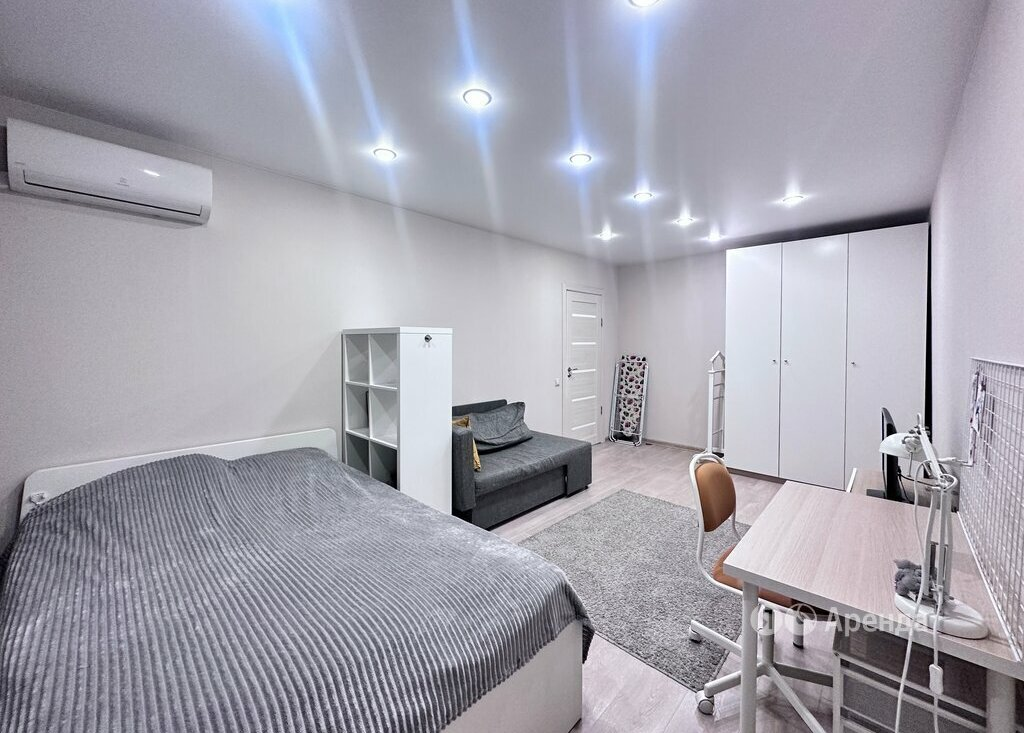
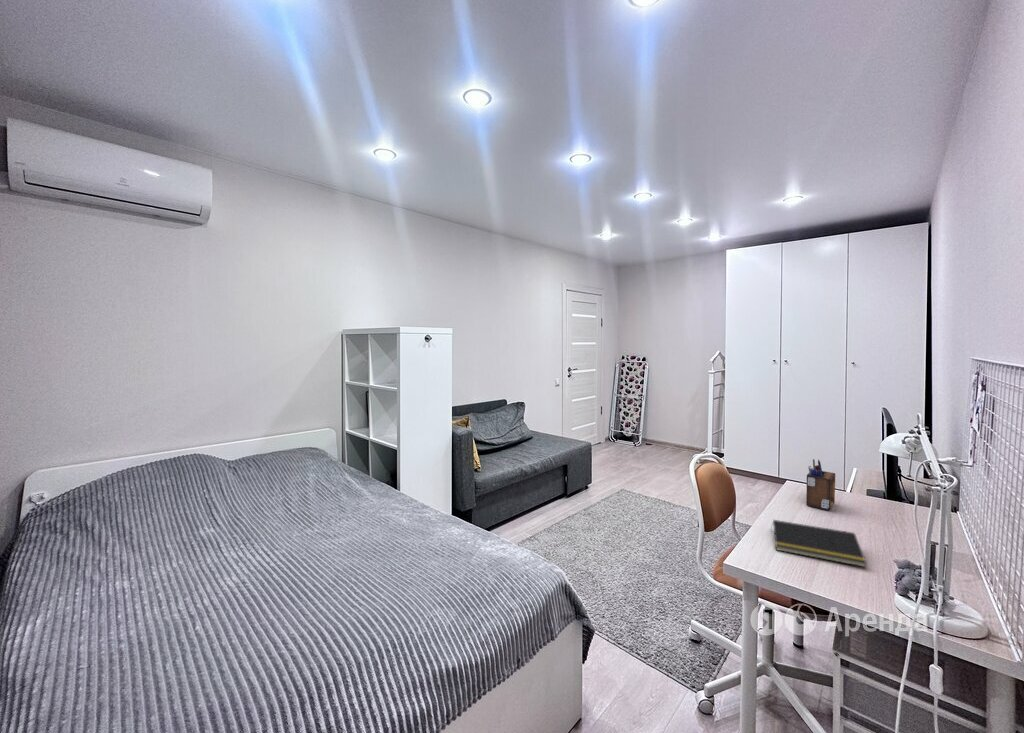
+ notepad [770,519,868,568]
+ desk organizer [805,458,836,511]
